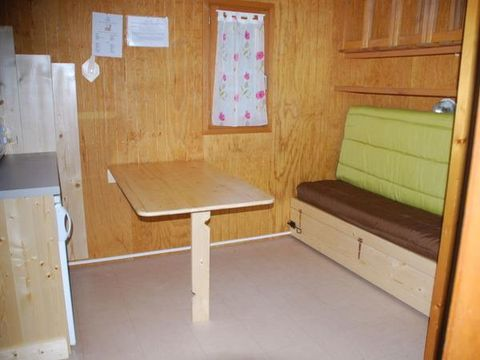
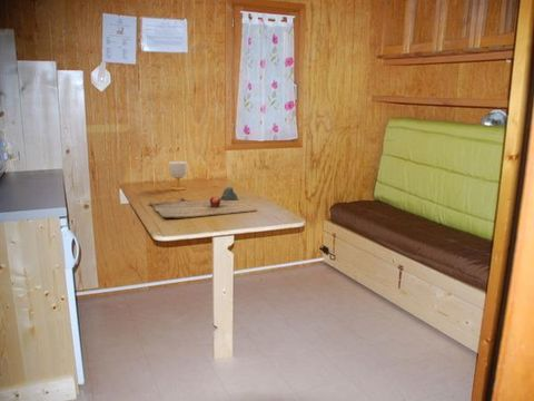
+ cup [168,160,188,192]
+ cutting board [148,186,258,219]
